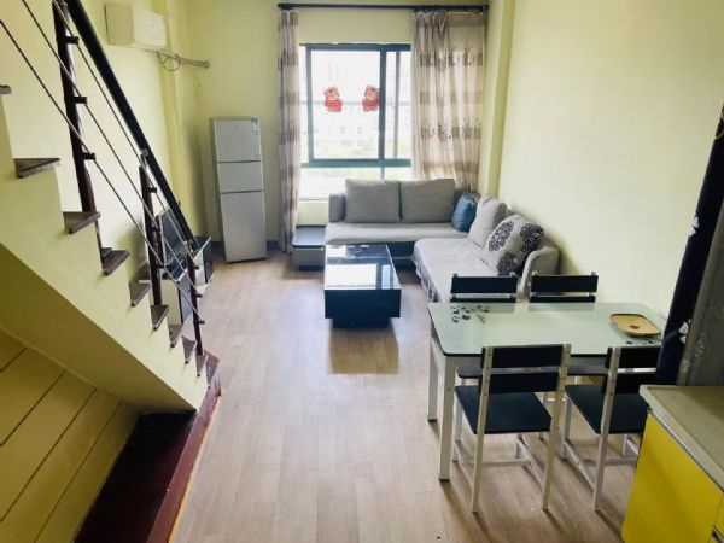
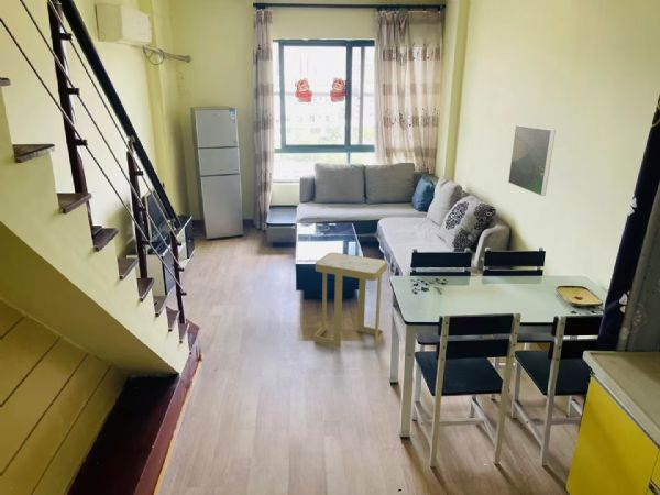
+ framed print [507,124,557,197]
+ side table [314,252,388,350]
